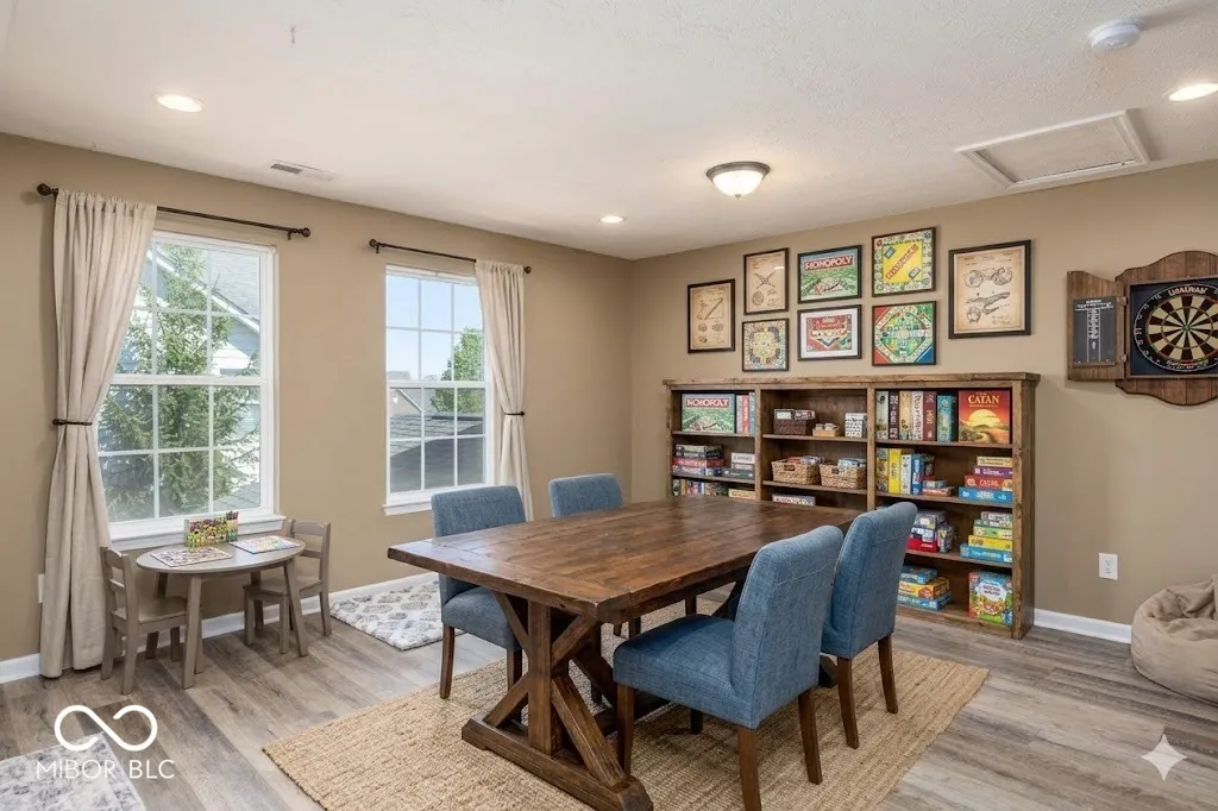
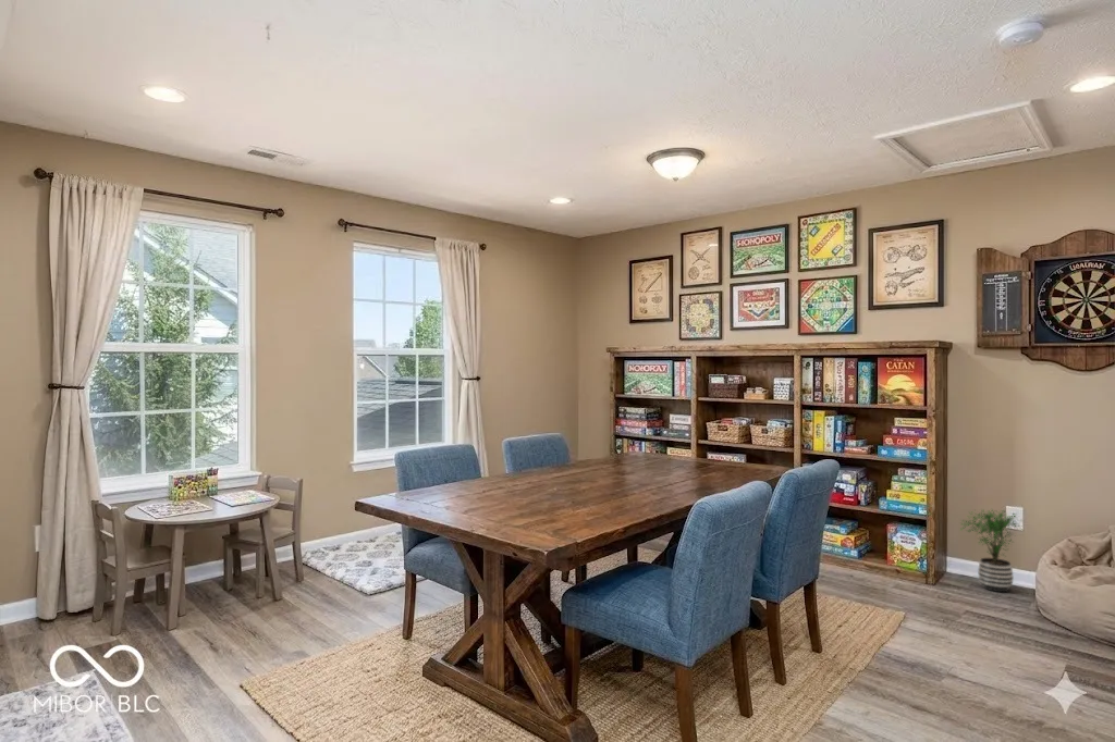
+ potted plant [959,508,1024,593]
